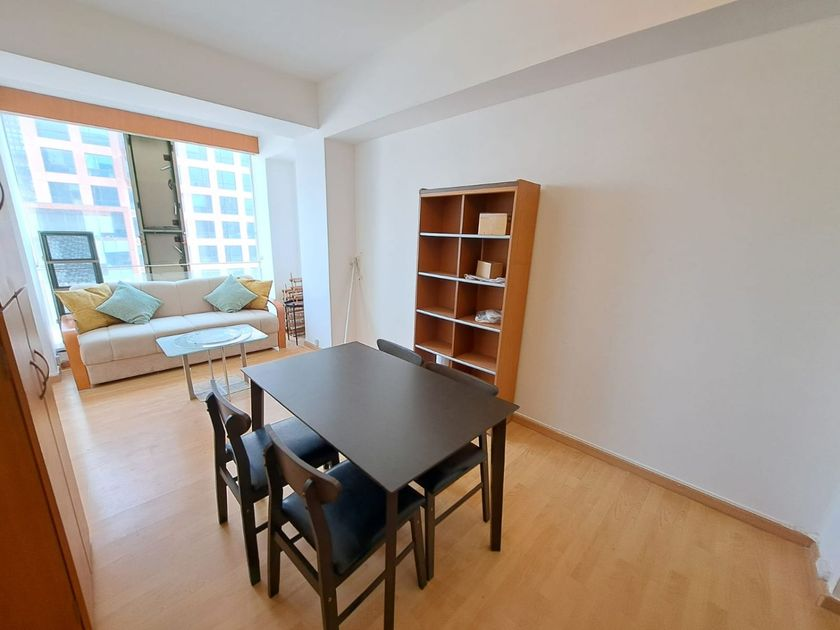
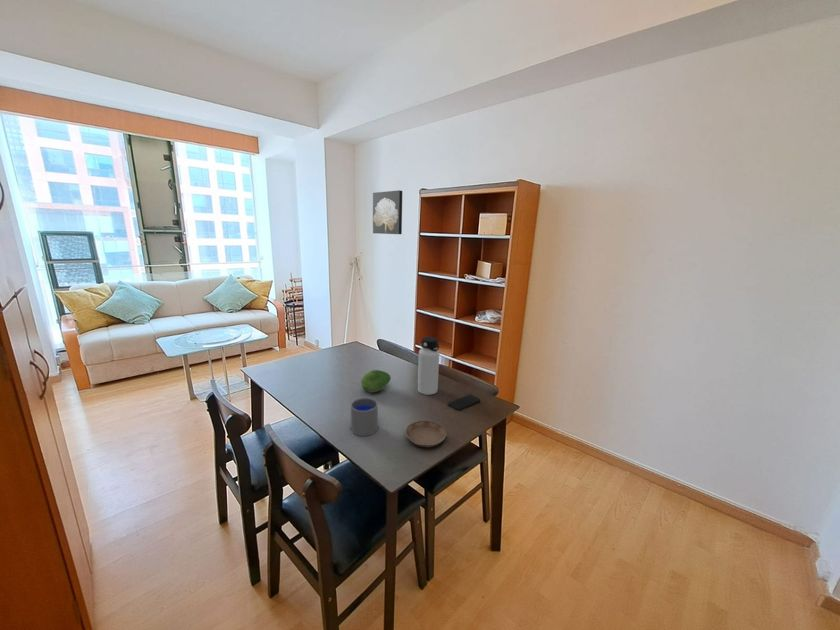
+ saucer [405,420,447,448]
+ cup [350,397,379,437]
+ smartphone [447,393,481,411]
+ fruit [360,369,392,393]
+ water bottle [417,336,440,396]
+ wall art [372,189,403,235]
